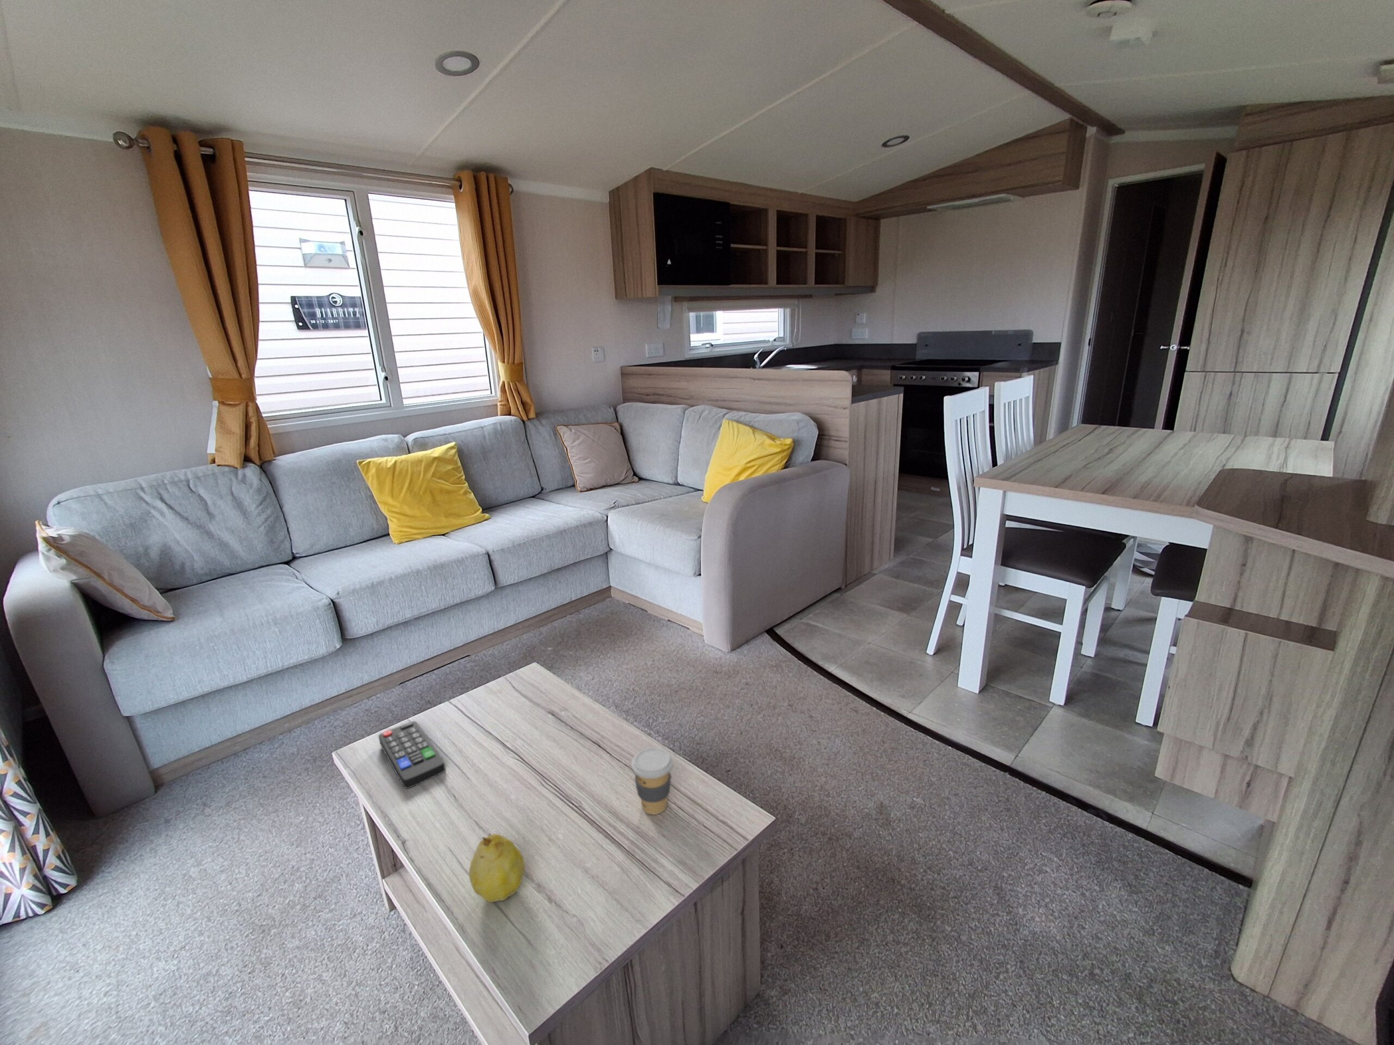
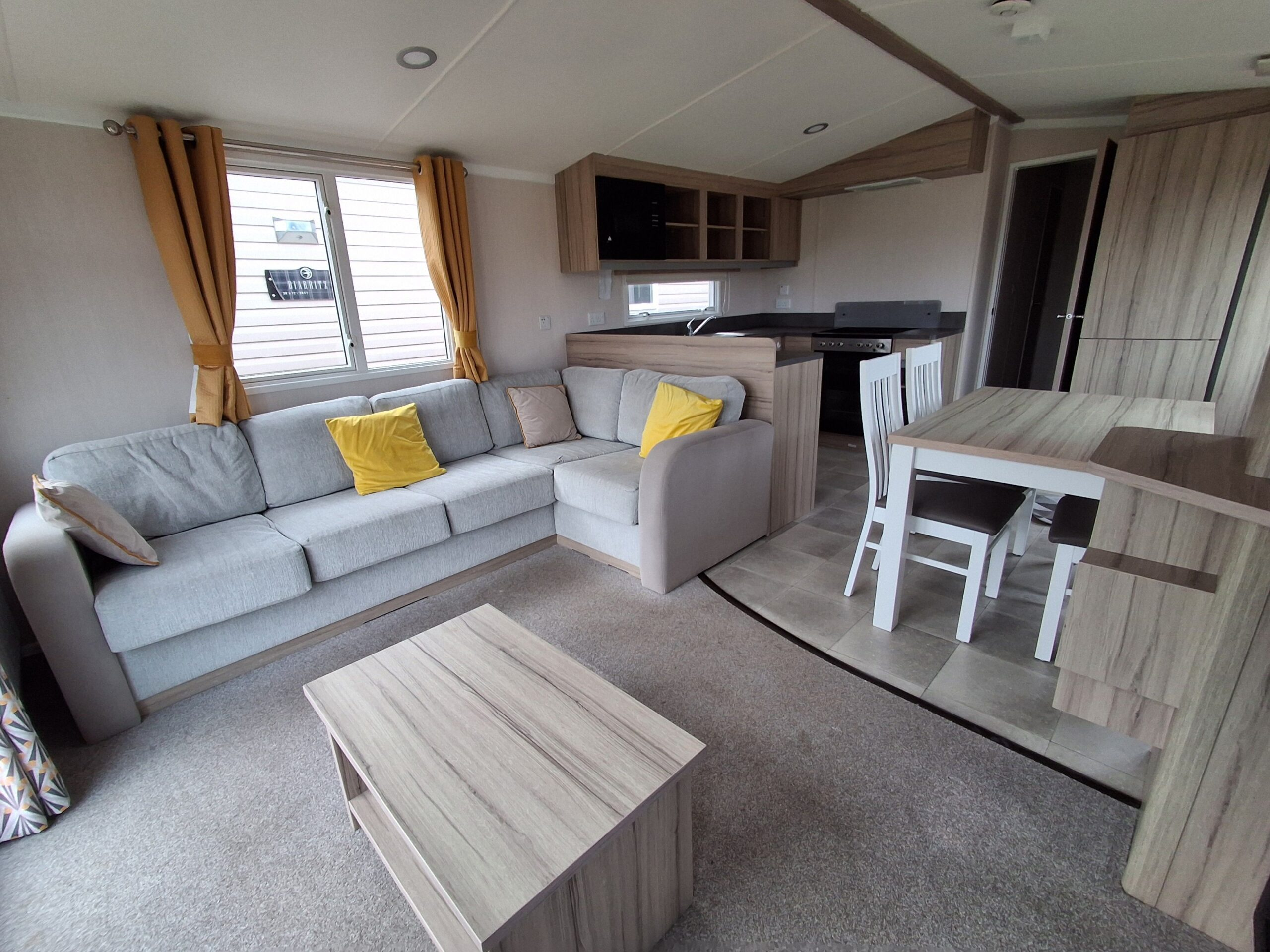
- fruit [469,833,526,903]
- coffee cup [630,746,674,814]
- remote control [378,720,446,789]
